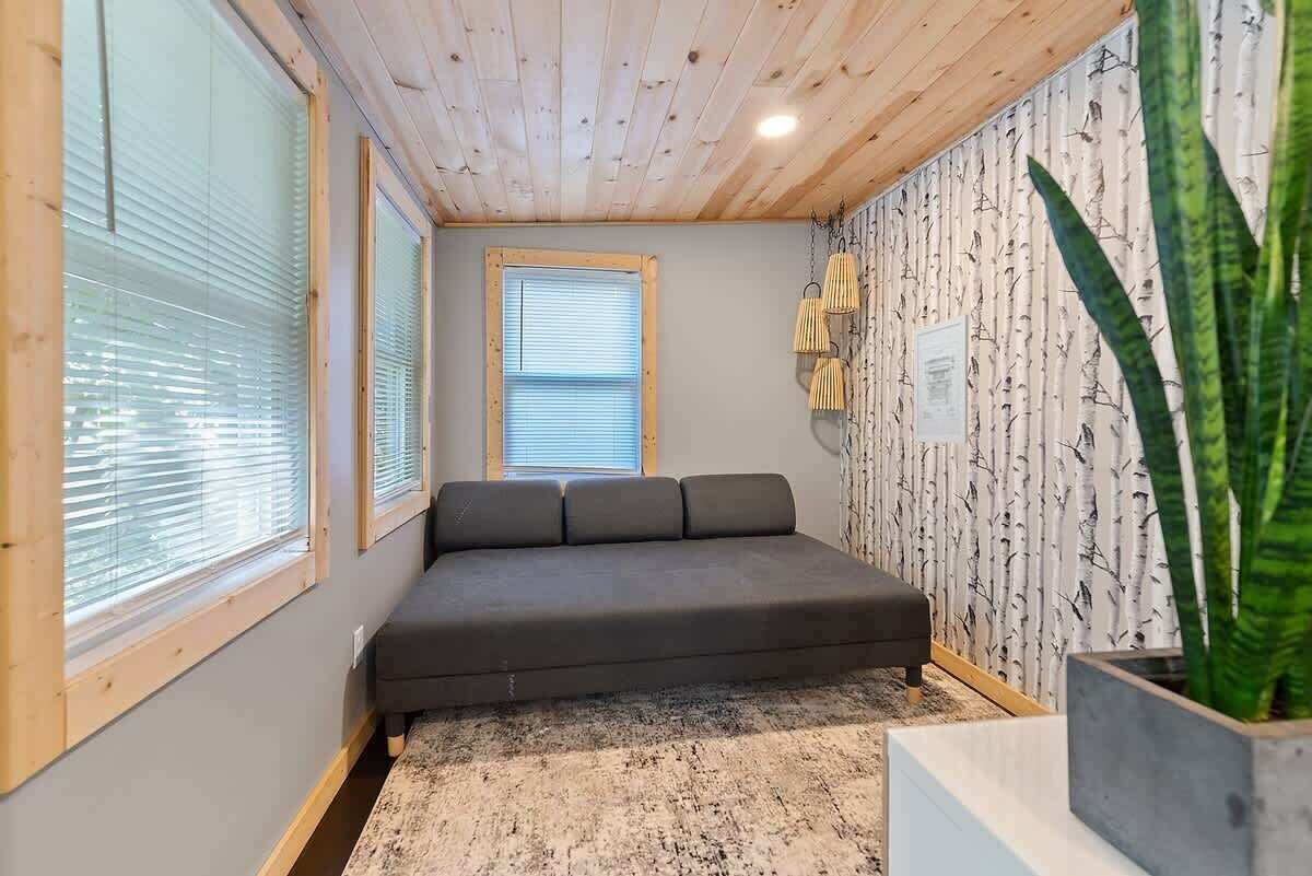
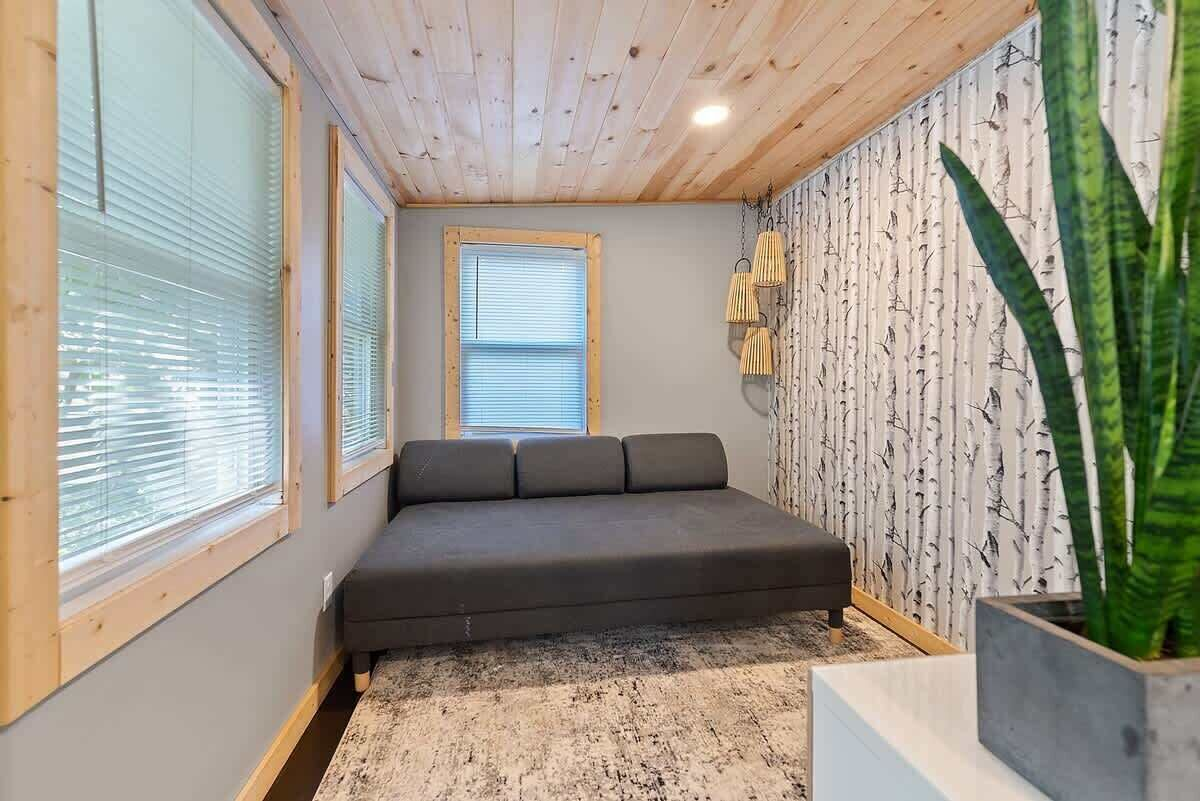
- wall art [913,314,970,444]
